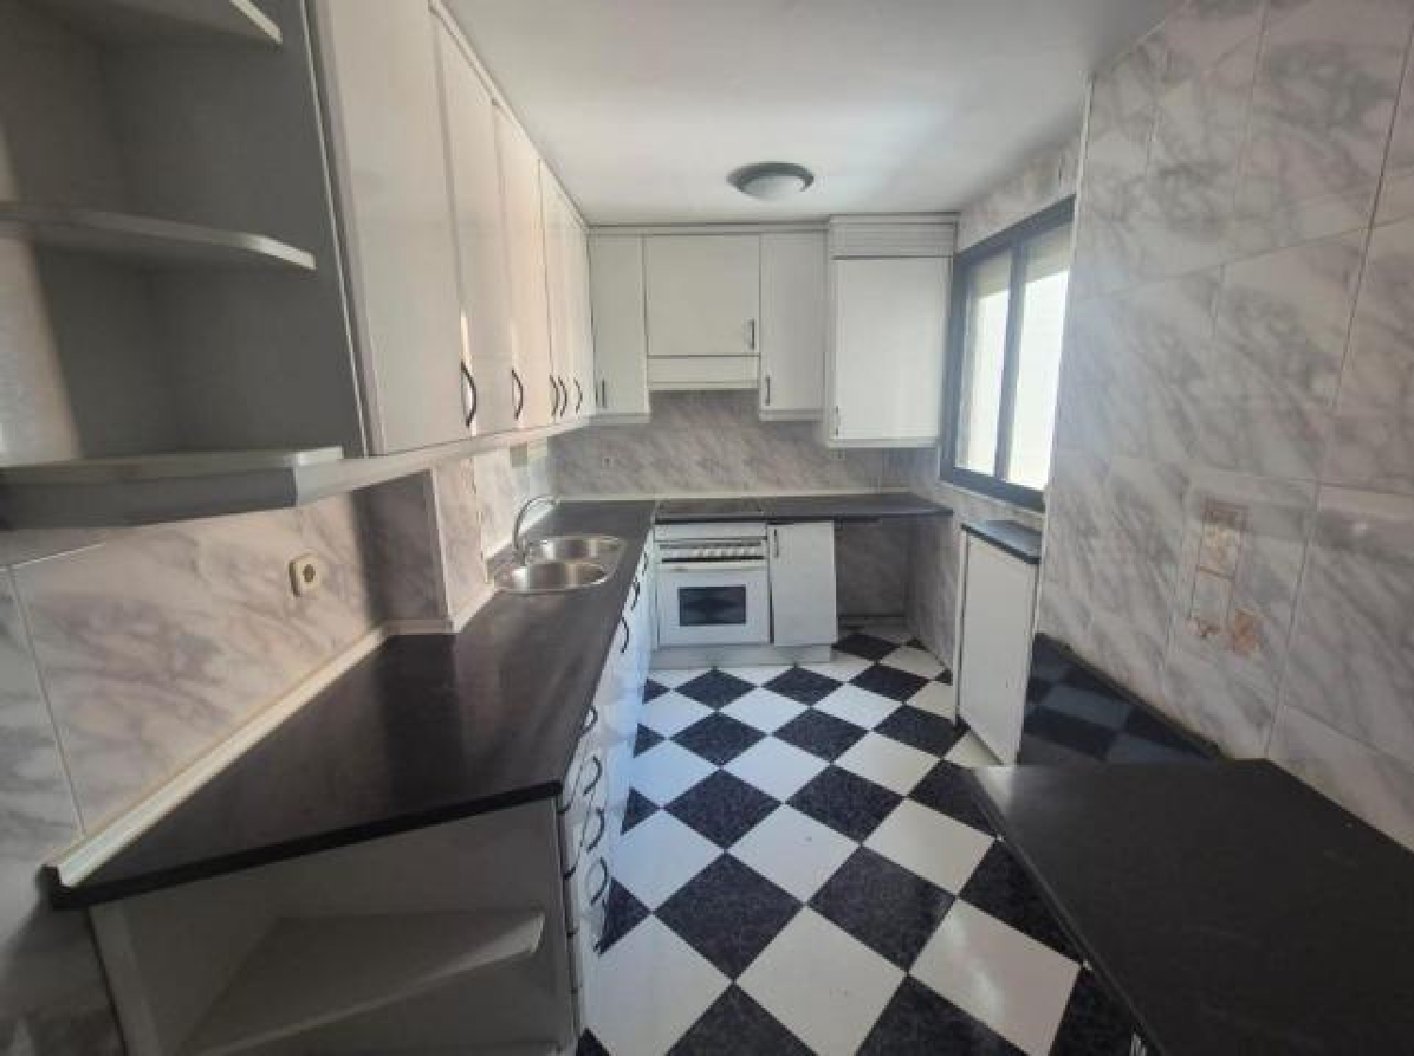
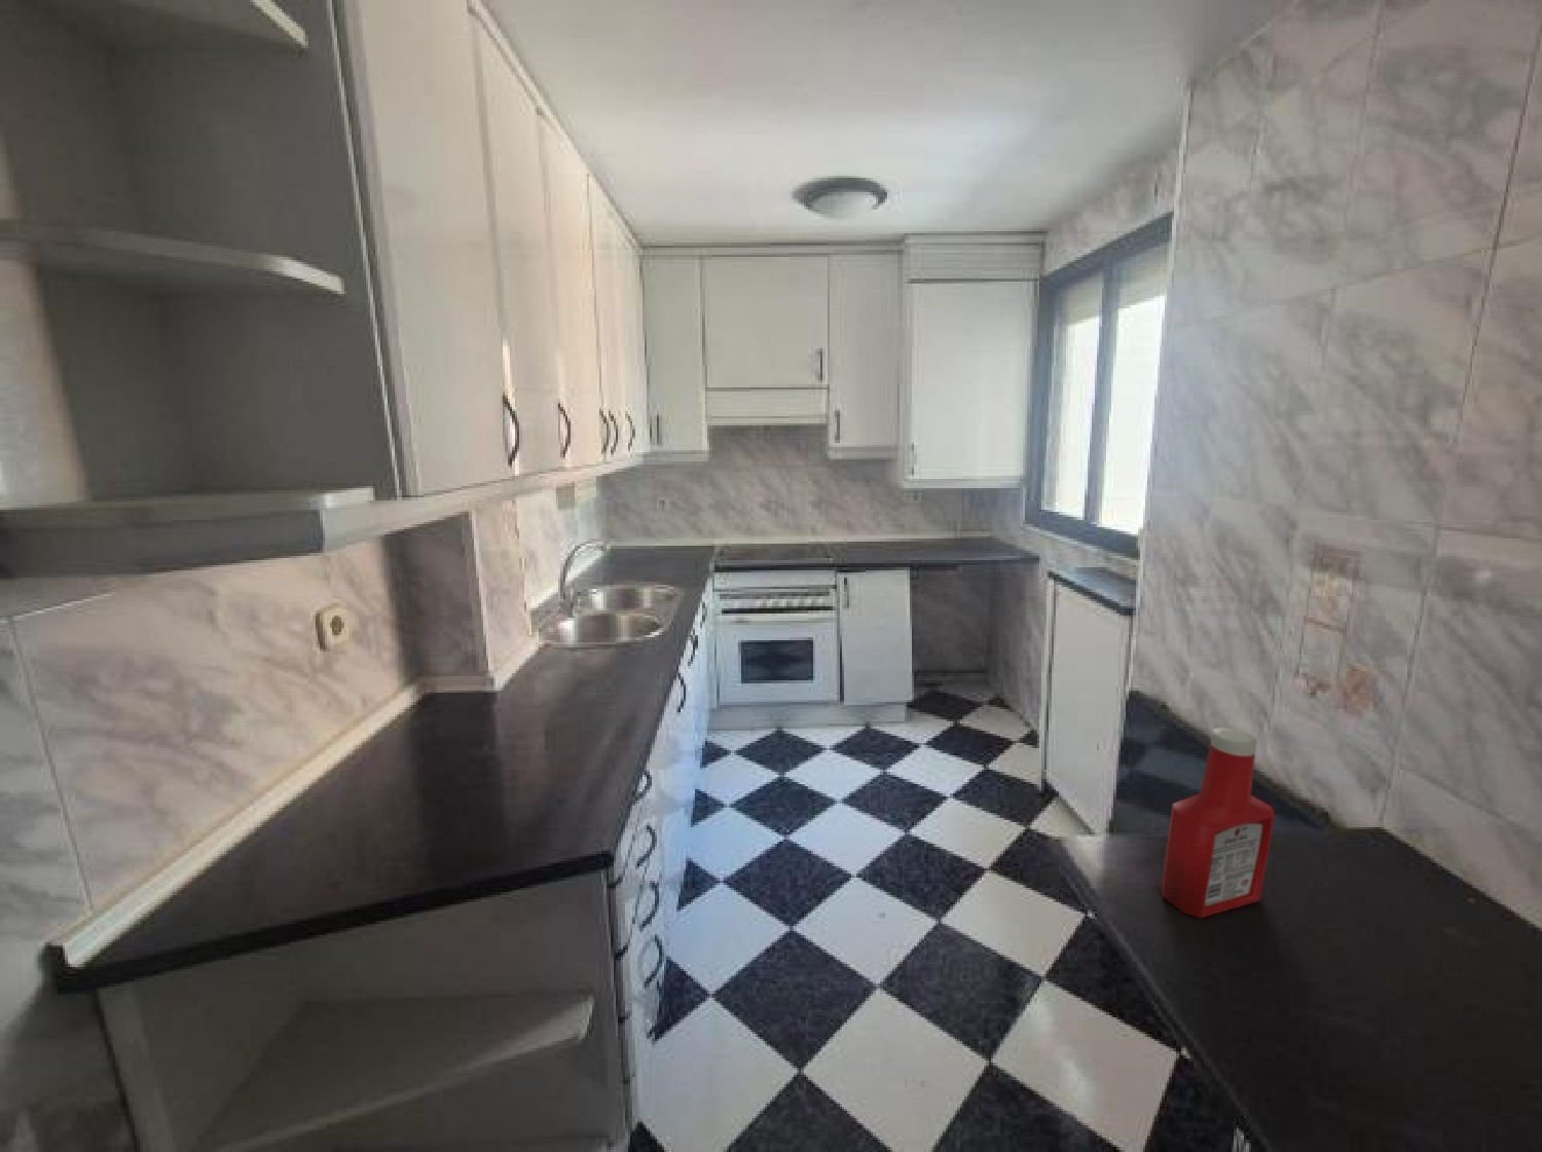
+ soap bottle [1161,726,1276,918]
